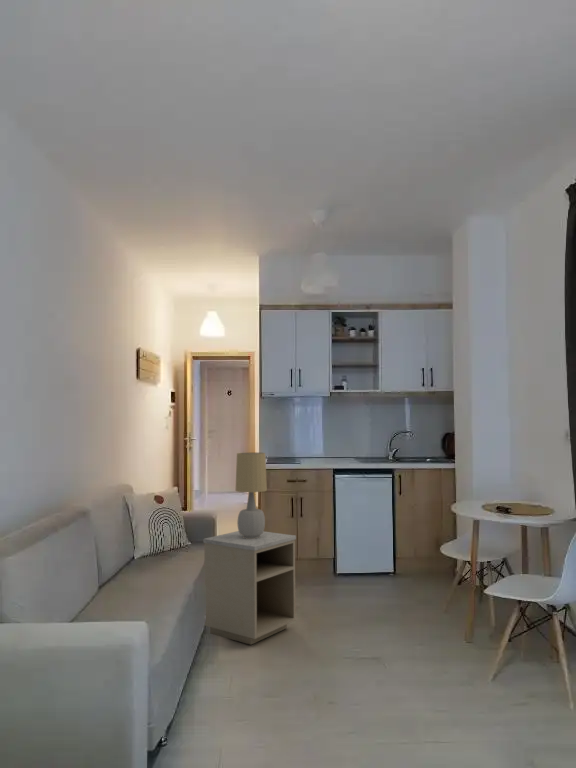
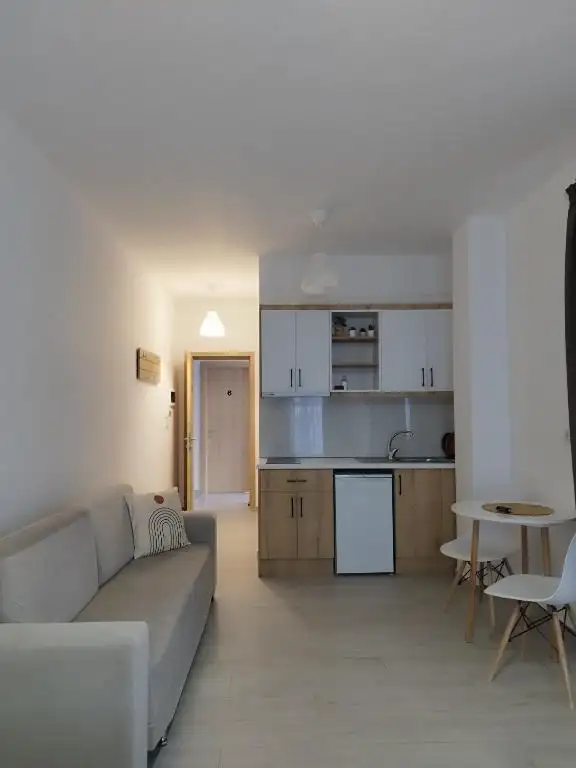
- nightstand [202,530,297,646]
- table lamp [234,452,268,539]
